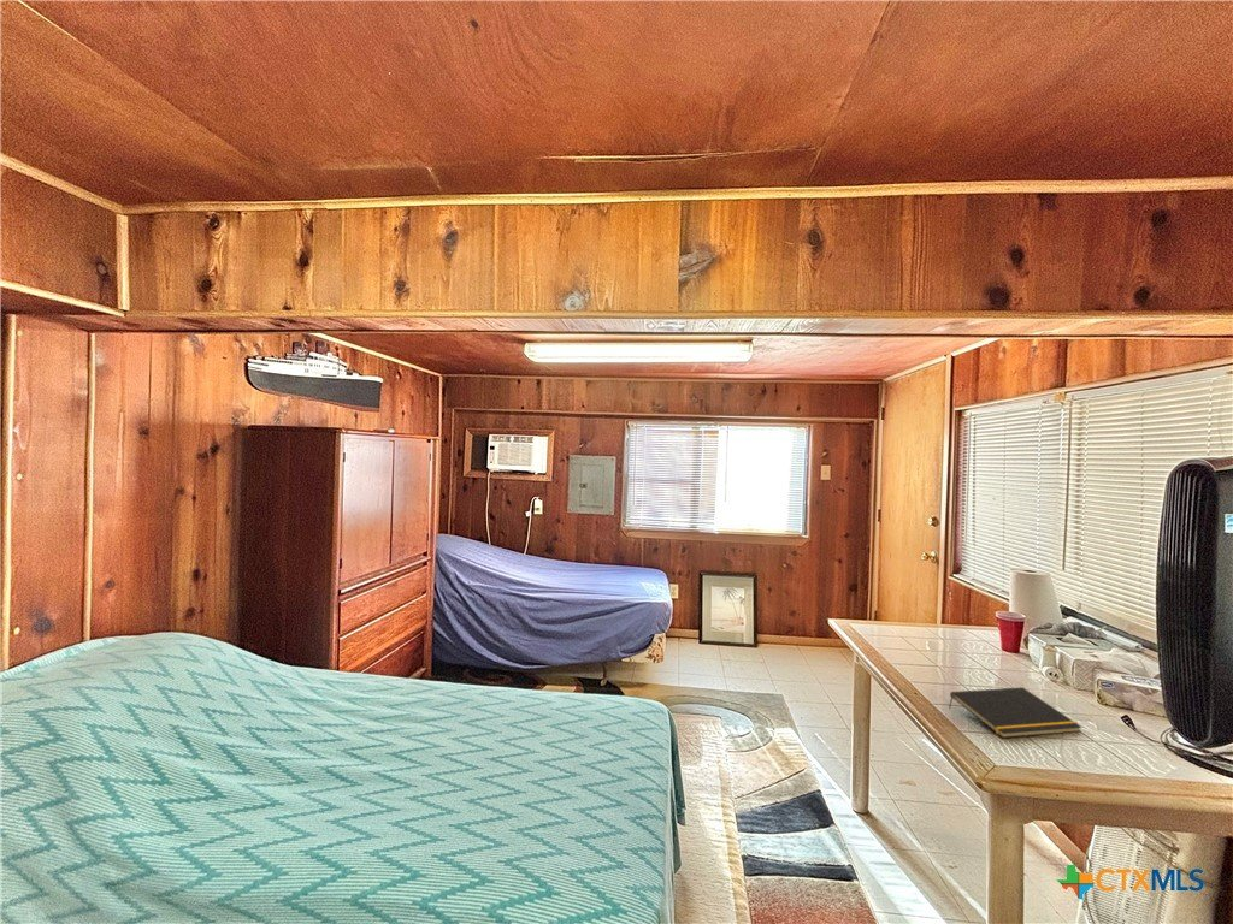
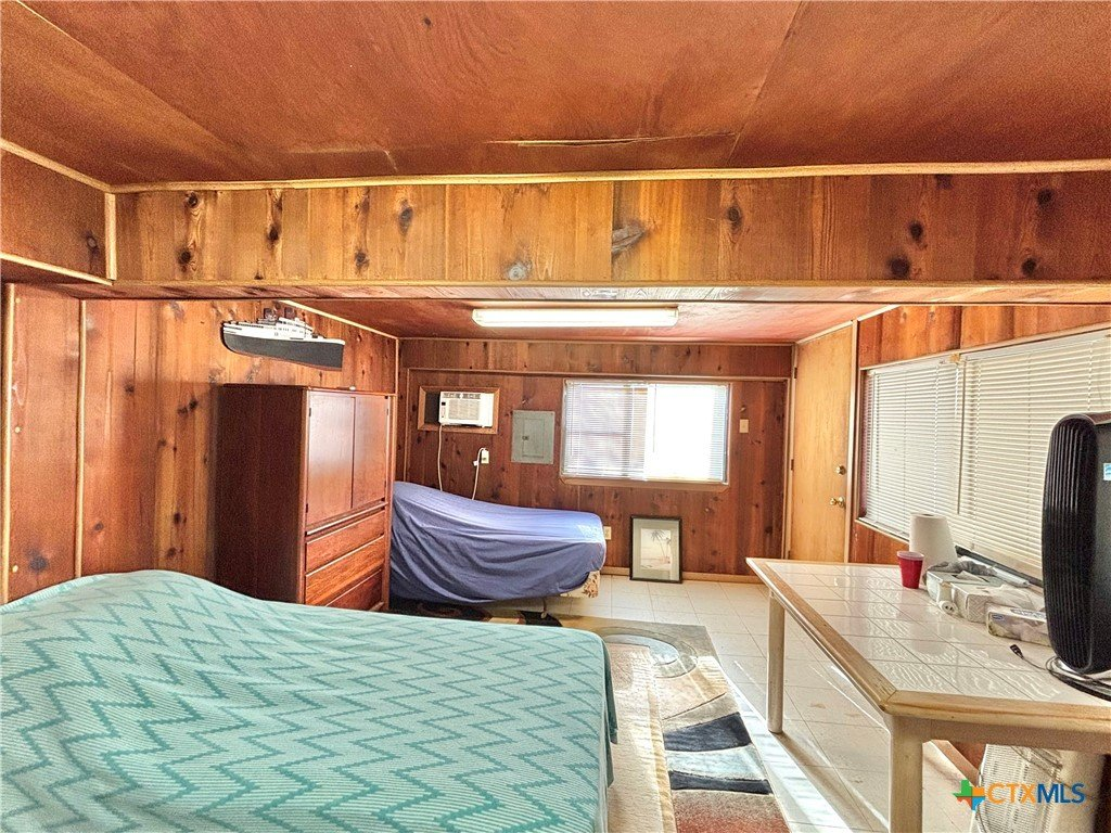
- notepad [948,686,1084,739]
